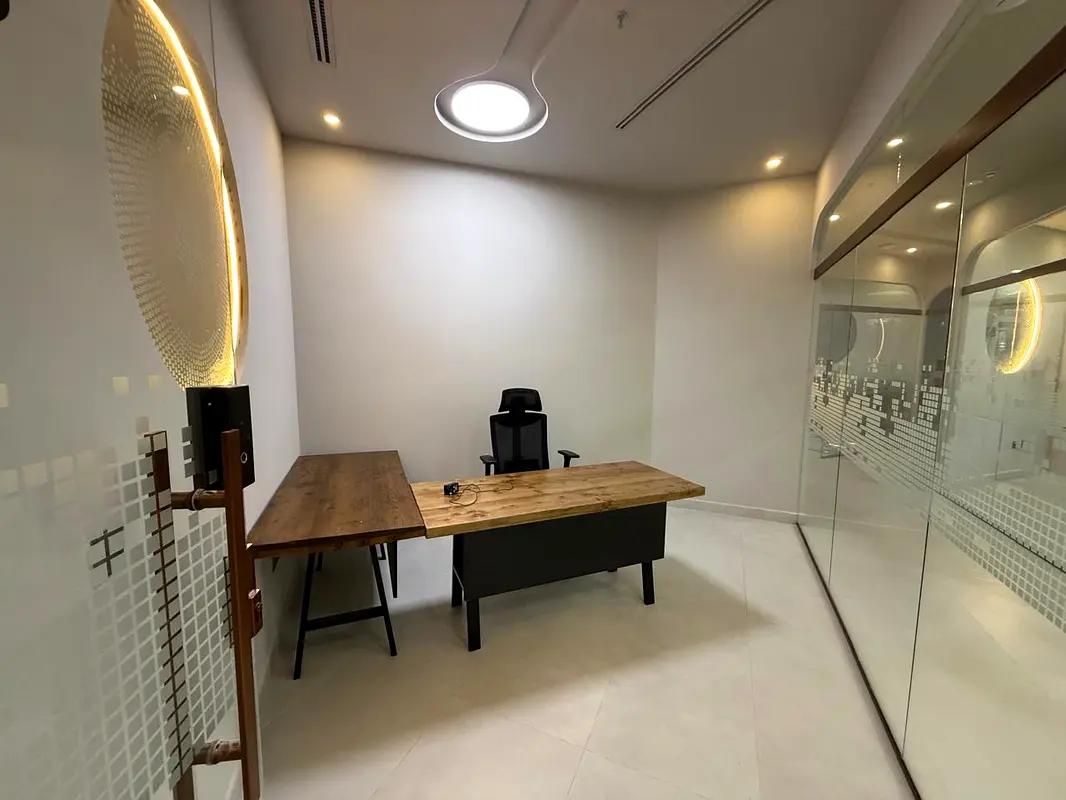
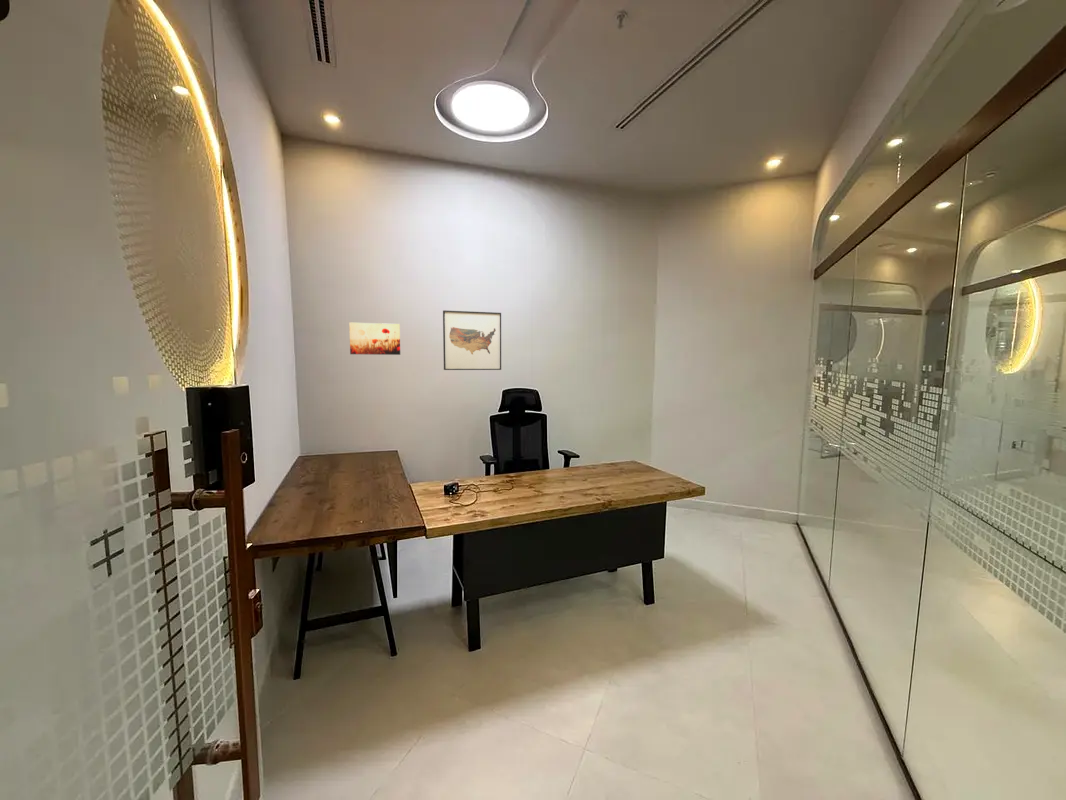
+ wall art [442,309,502,371]
+ wall art [348,322,401,356]
